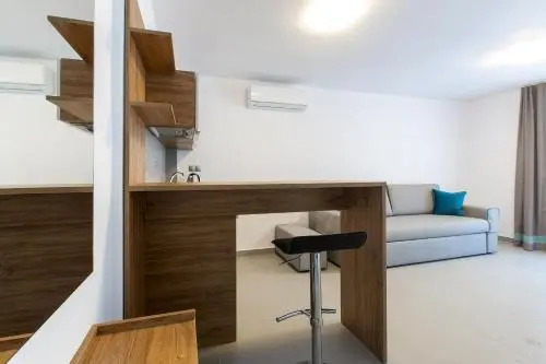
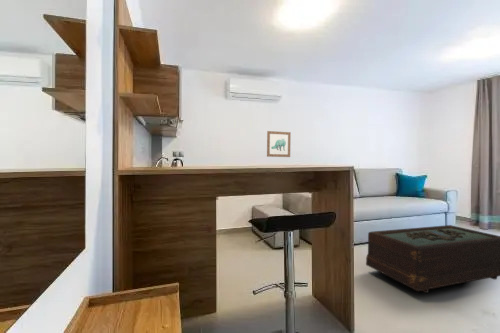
+ coffee table [365,224,500,294]
+ wall art [266,130,292,158]
